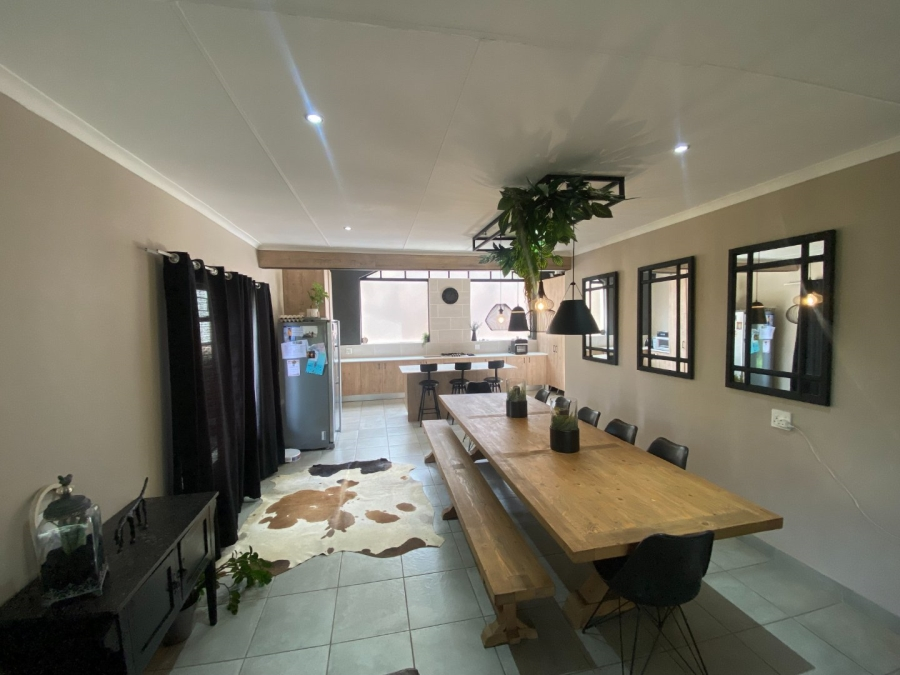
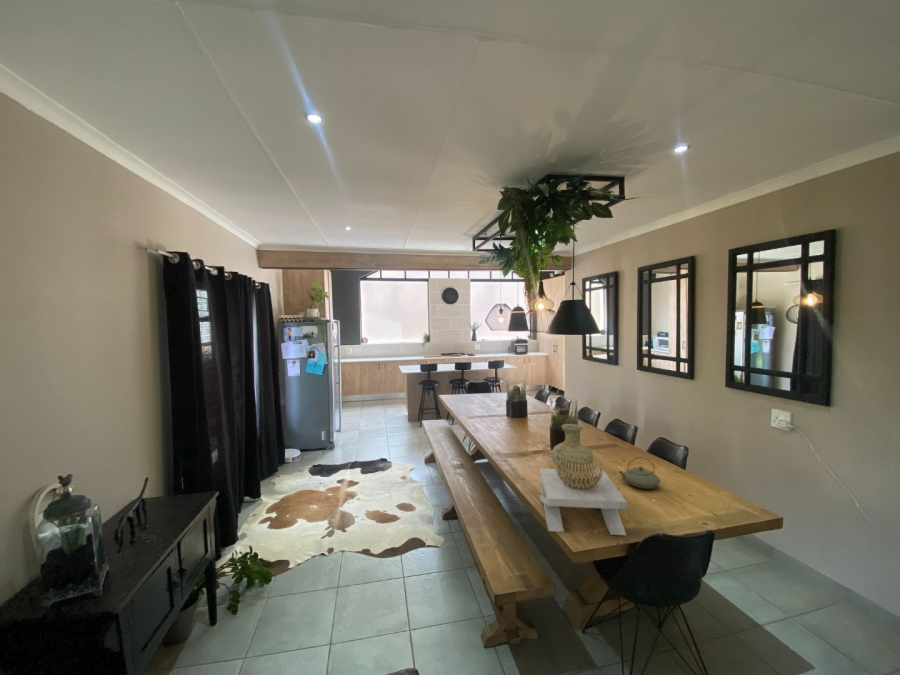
+ vase [551,423,594,466]
+ decorative bowl [538,460,628,536]
+ teapot [618,456,662,490]
